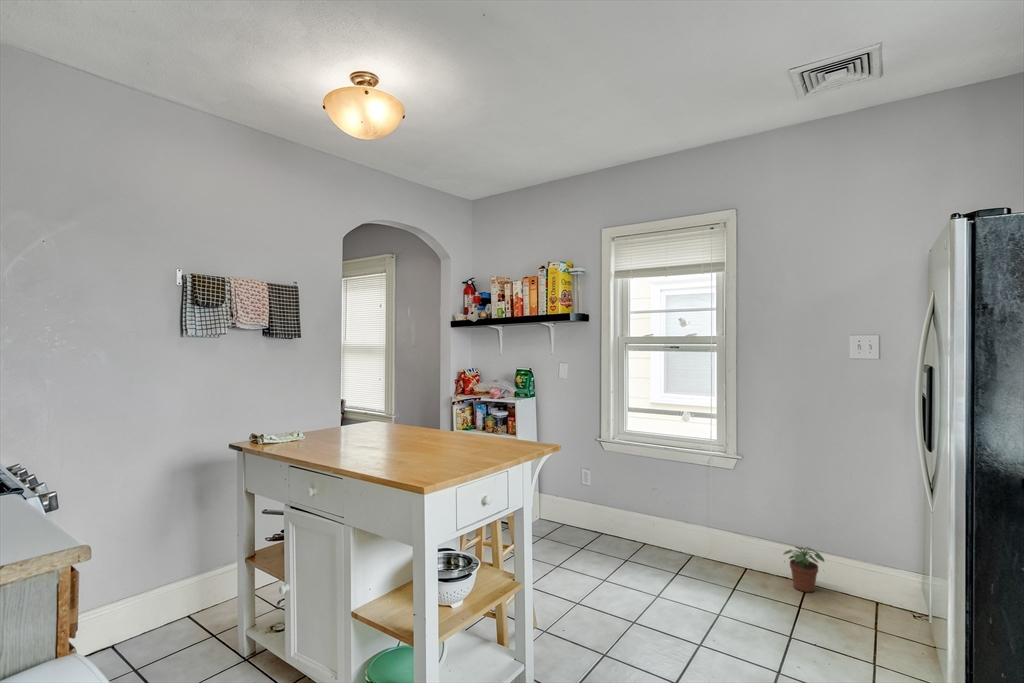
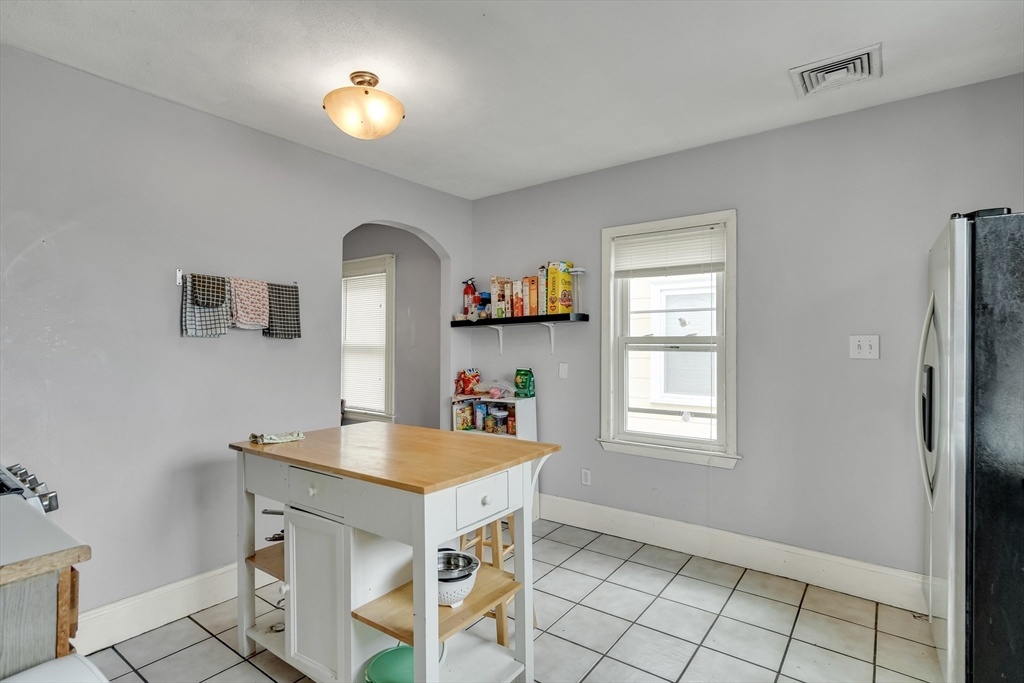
- potted plant [782,545,825,593]
